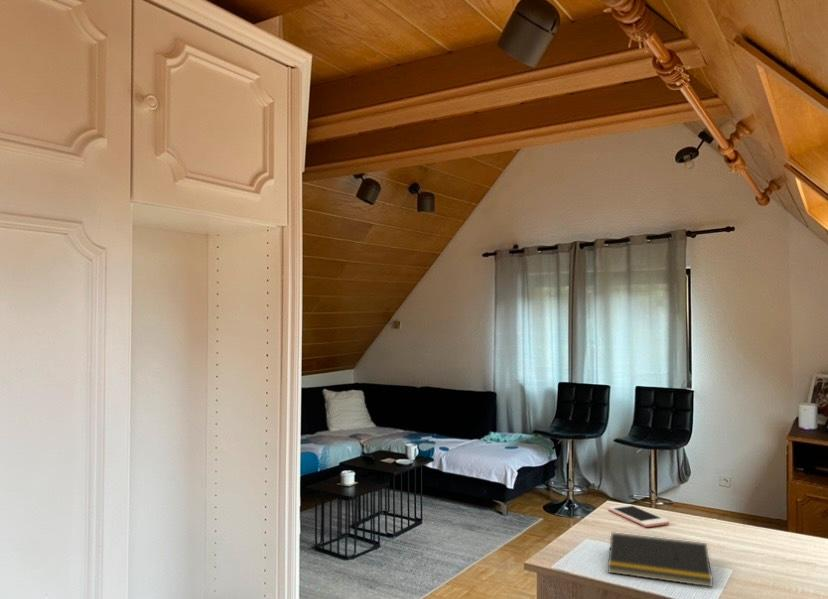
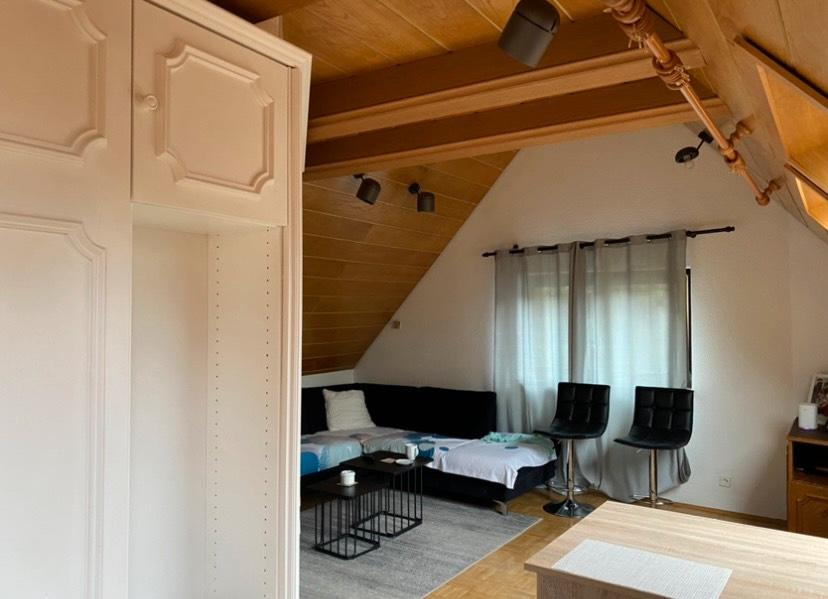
- cell phone [607,503,670,528]
- notepad [607,531,714,588]
